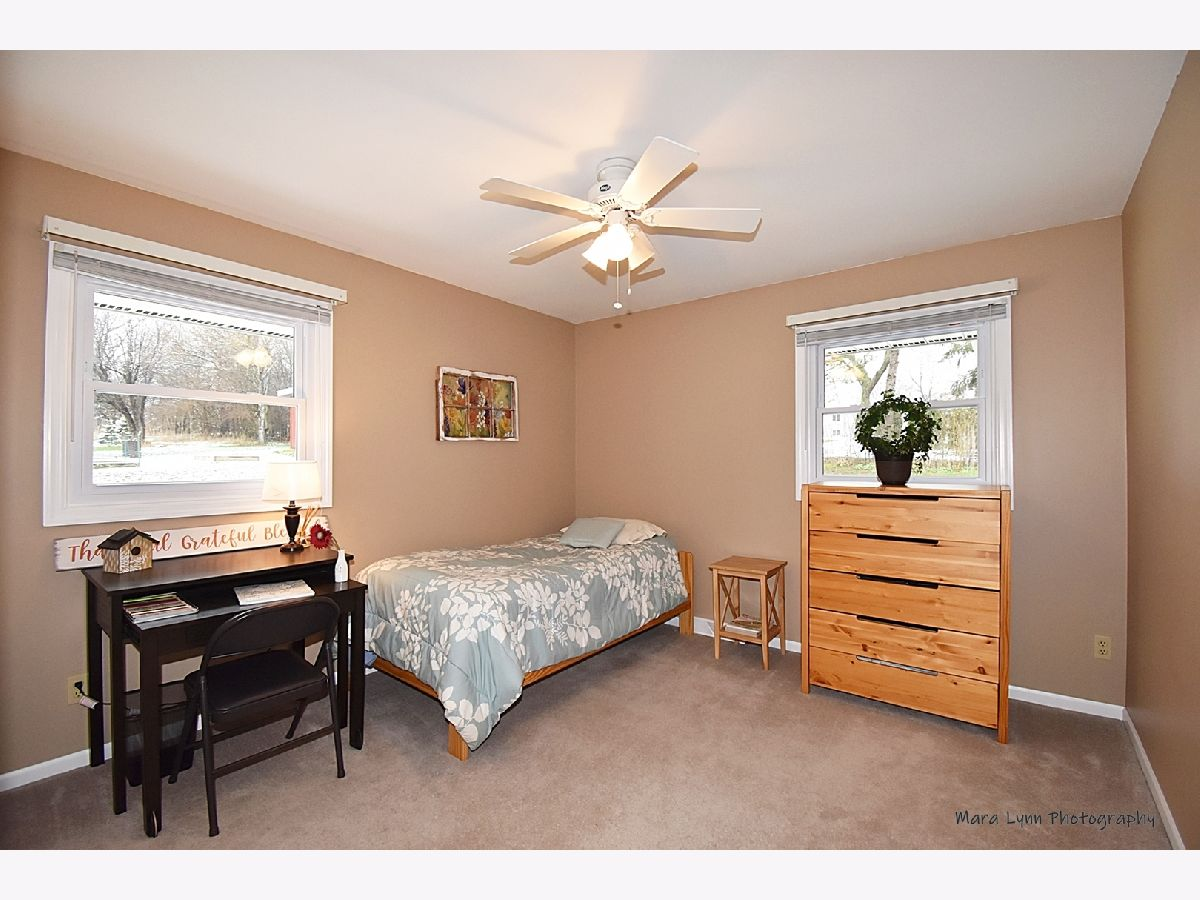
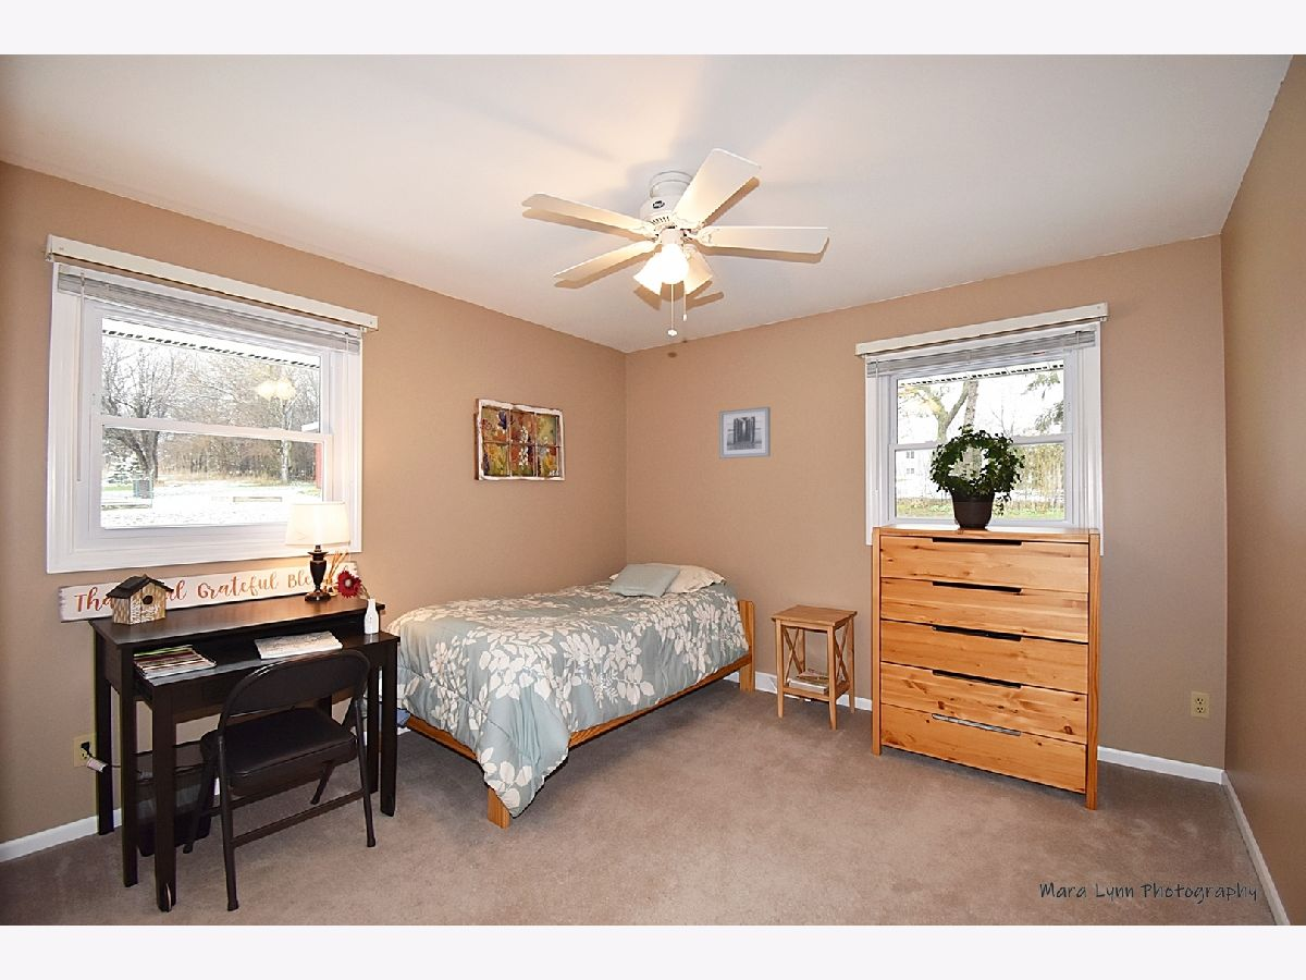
+ wall art [718,406,772,460]
